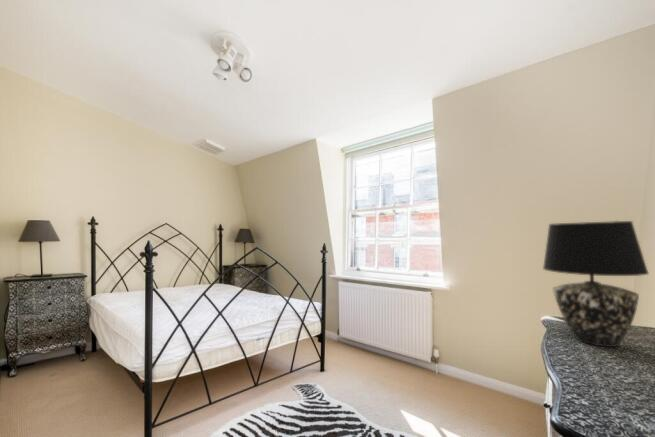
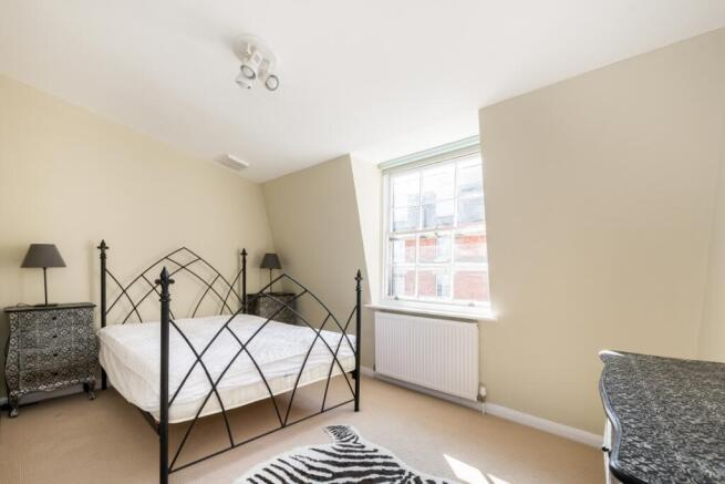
- table lamp [542,220,650,348]
